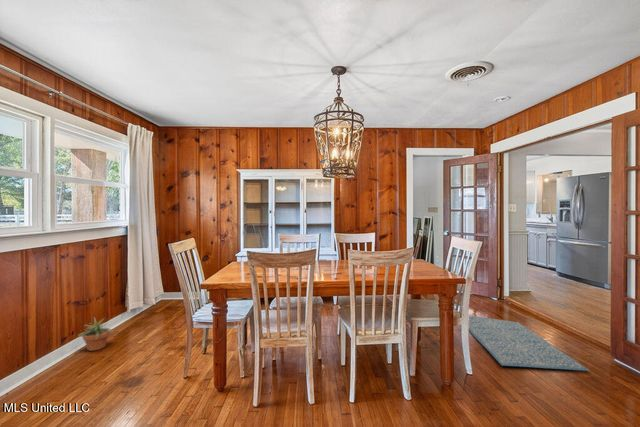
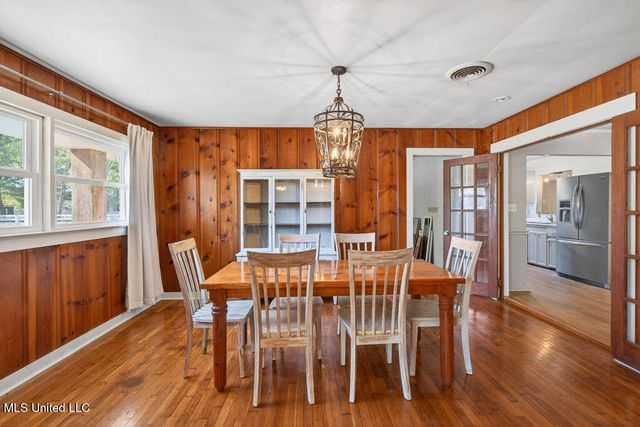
- rug [468,314,591,372]
- potted plant [77,317,114,352]
